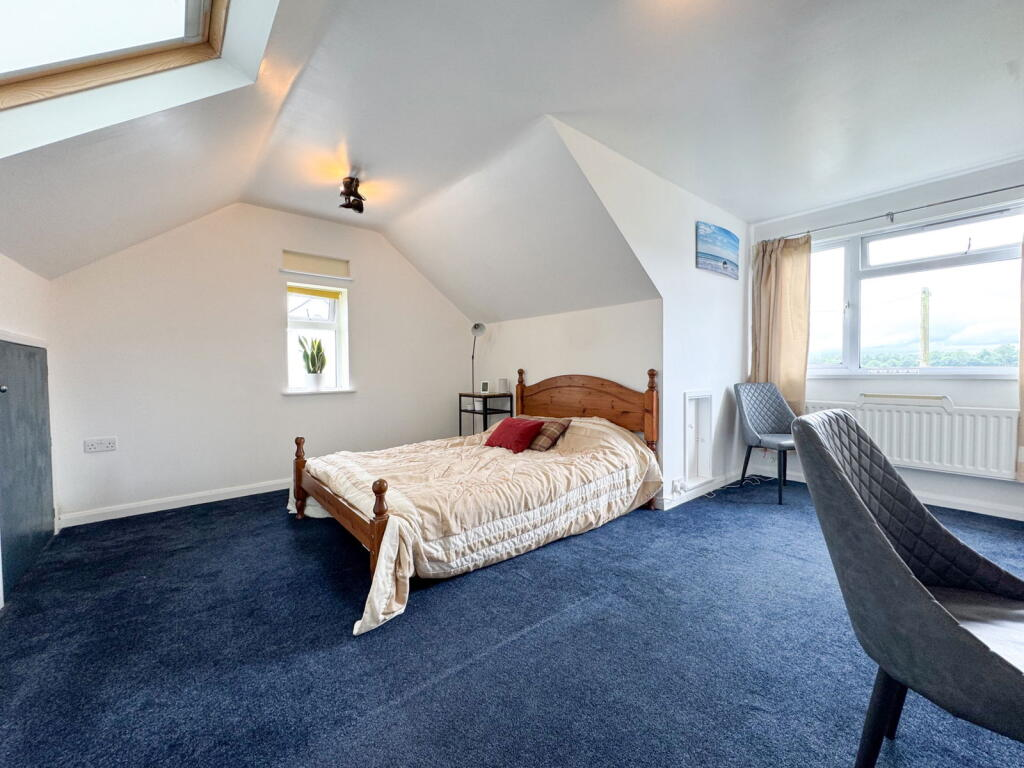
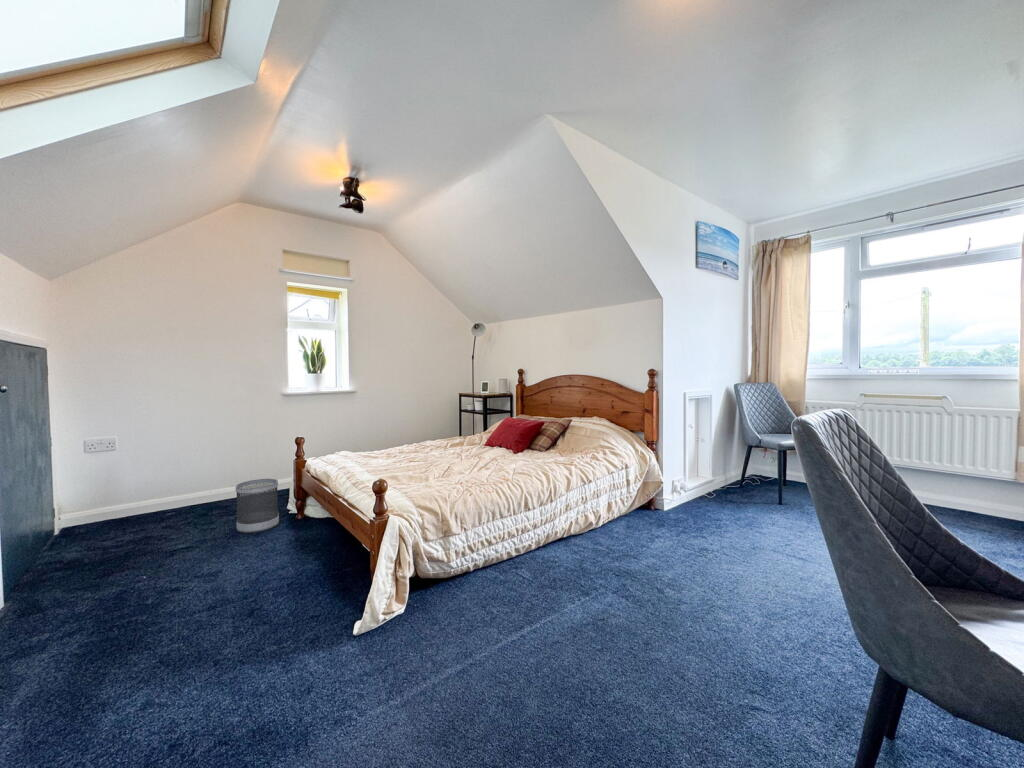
+ wastebasket [235,478,280,534]
